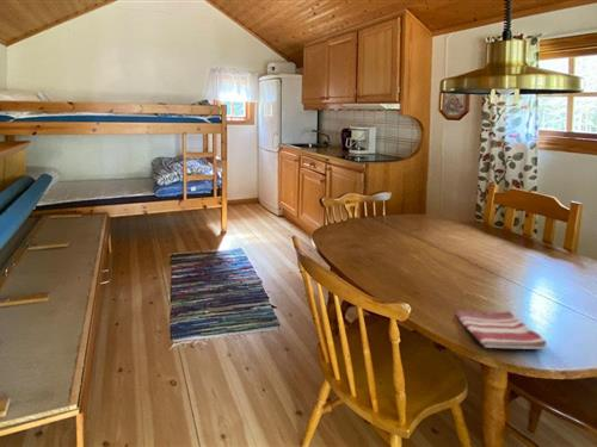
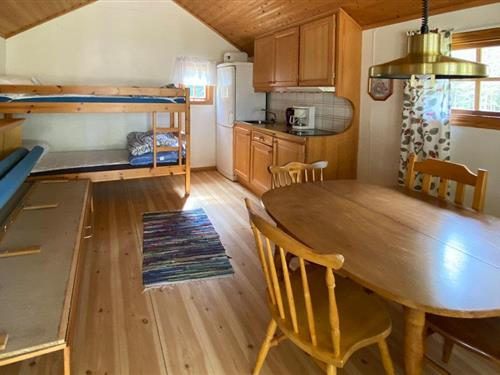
- dish towel [454,309,548,350]
